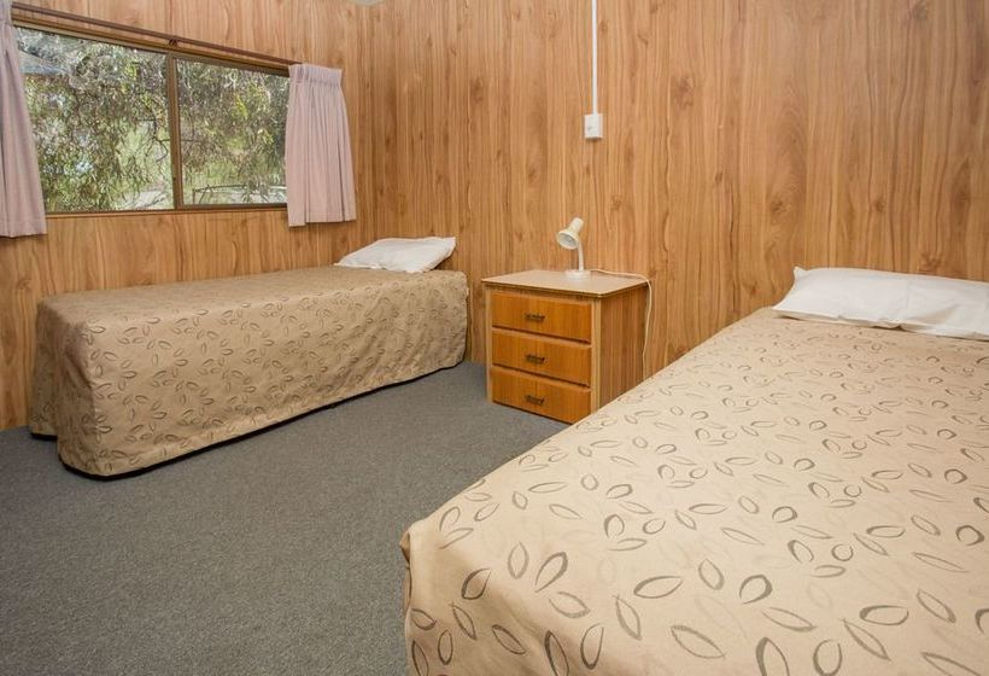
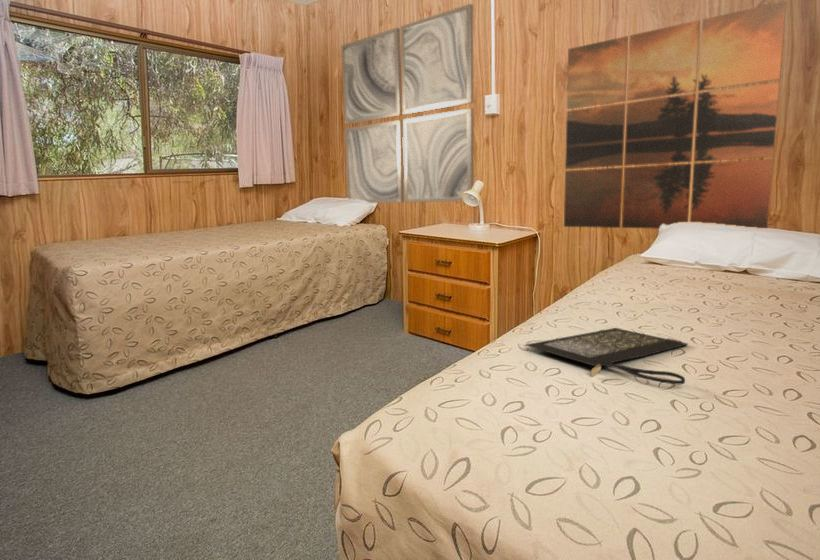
+ wall art [563,0,788,230]
+ wall art [341,3,475,204]
+ clutch bag [524,327,689,385]
